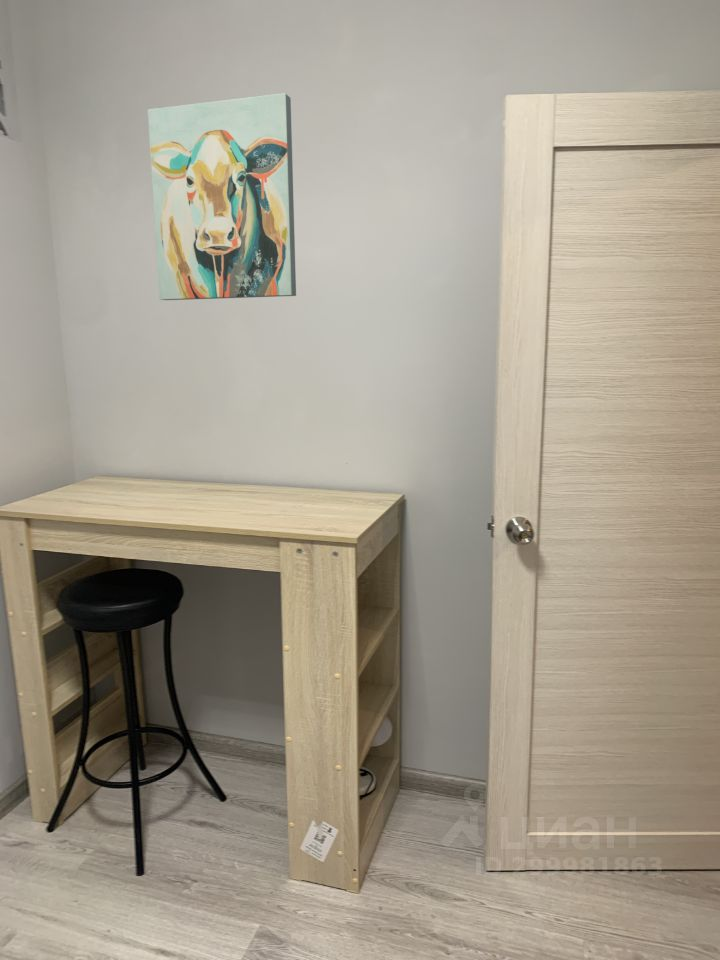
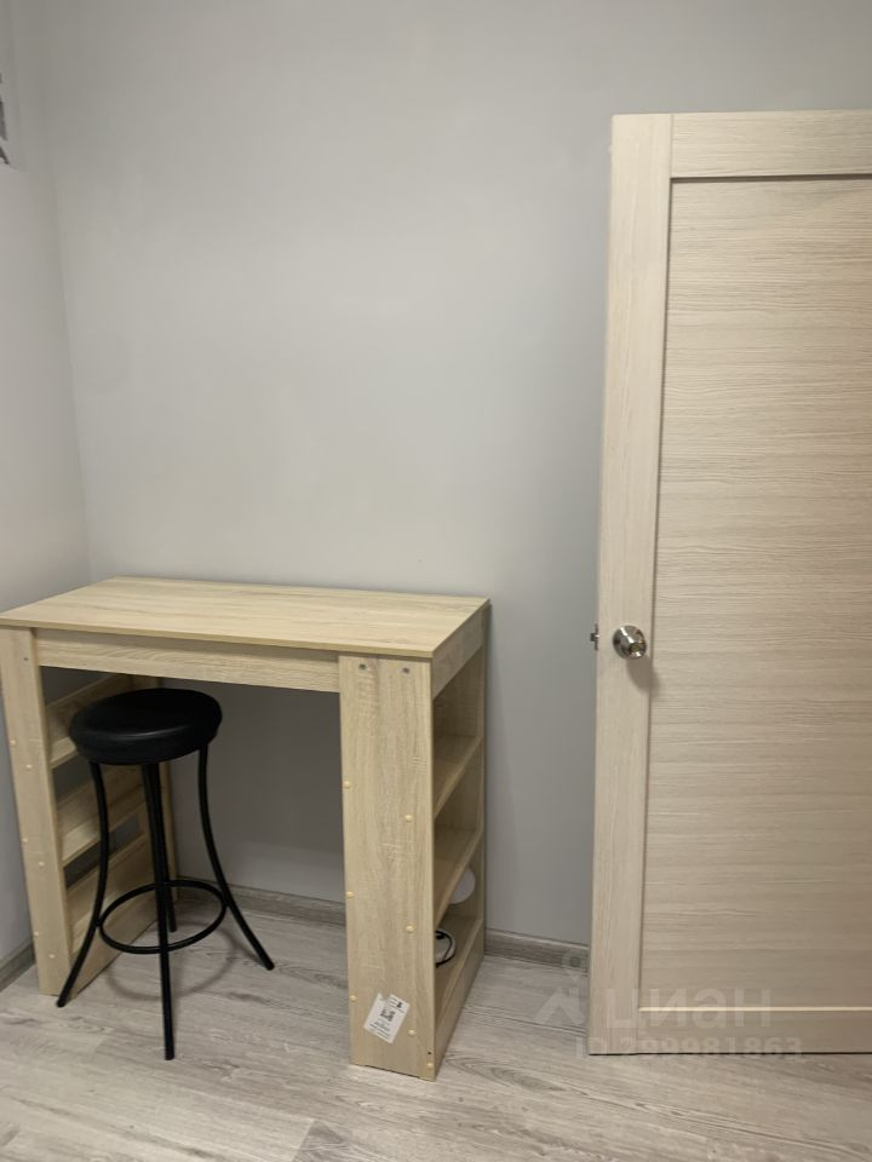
- wall art [147,92,297,301]
